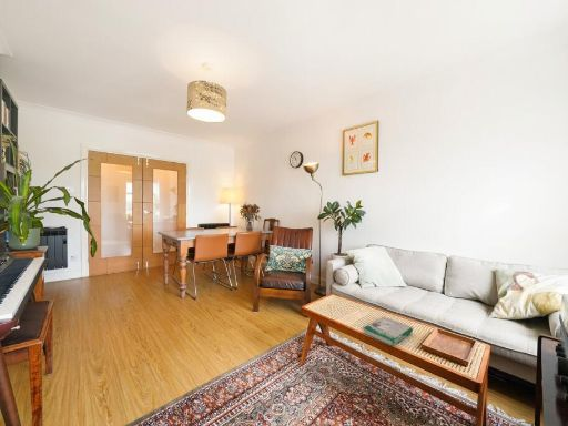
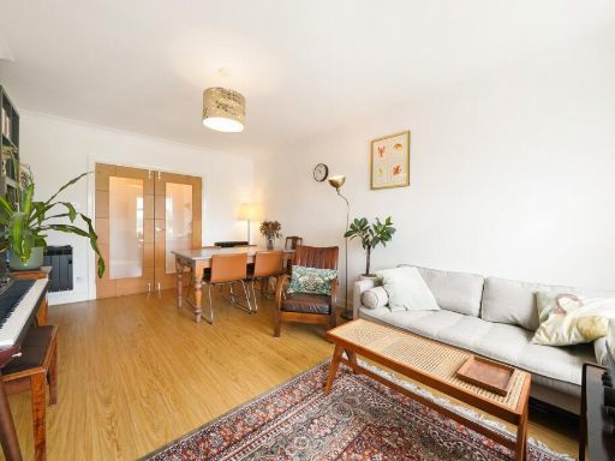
- book [362,316,414,347]
